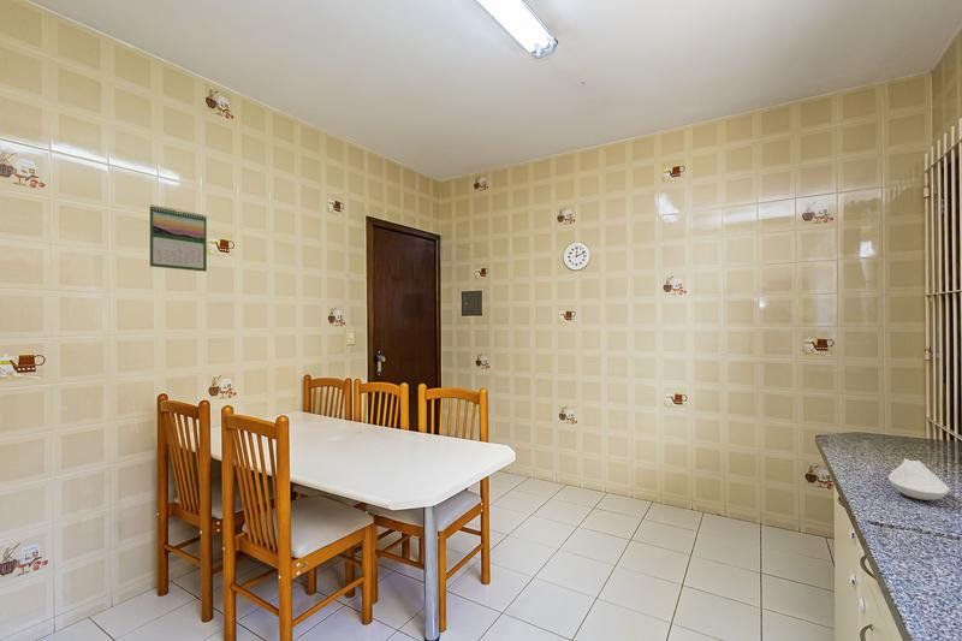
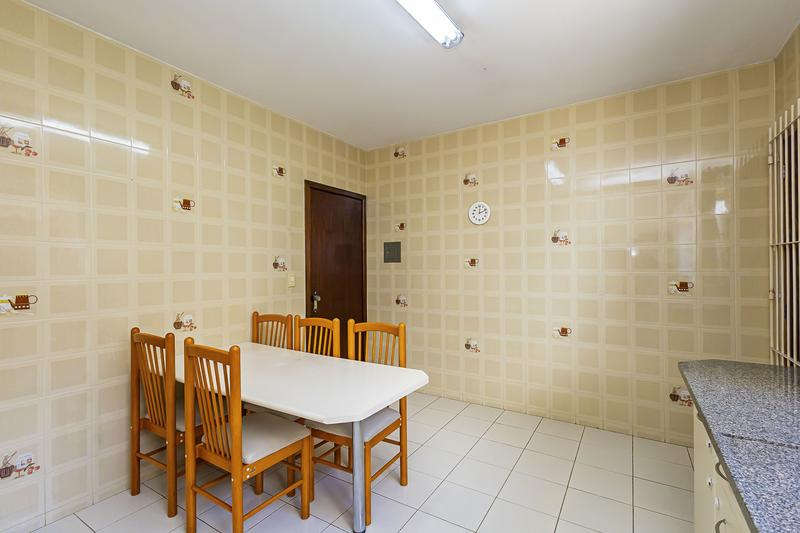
- spoon rest [887,458,950,501]
- calendar [149,203,208,273]
